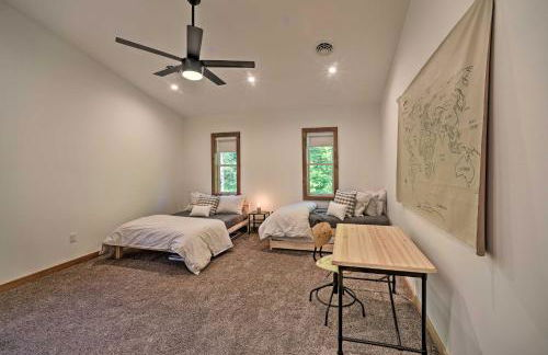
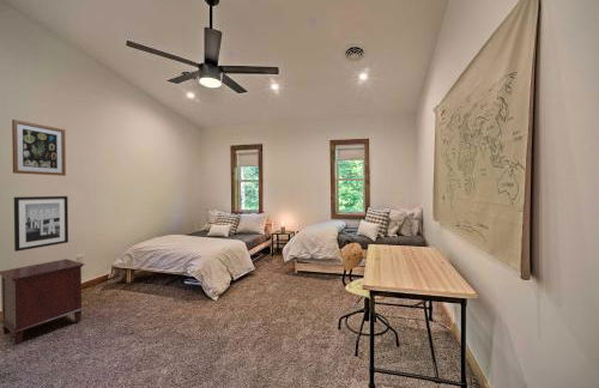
+ wall art [13,195,69,253]
+ wall art [11,119,67,177]
+ nightstand [0,257,85,346]
